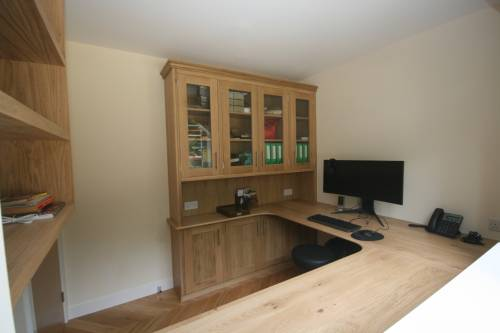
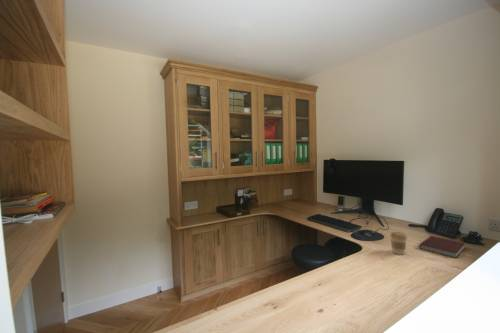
+ coffee cup [389,231,408,256]
+ notebook [418,235,467,259]
